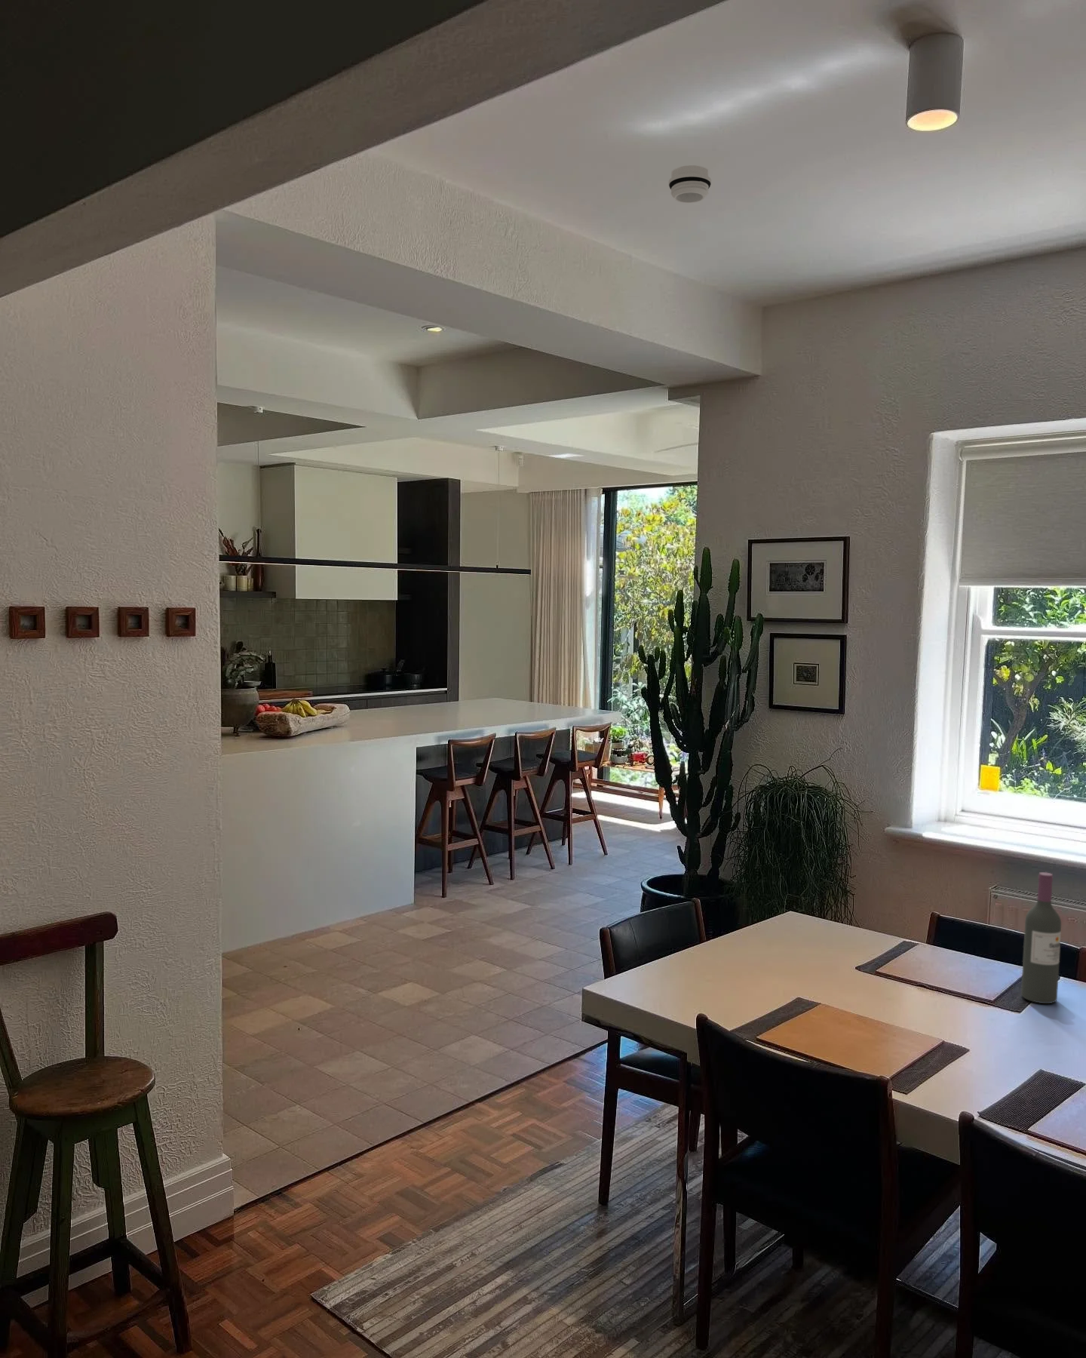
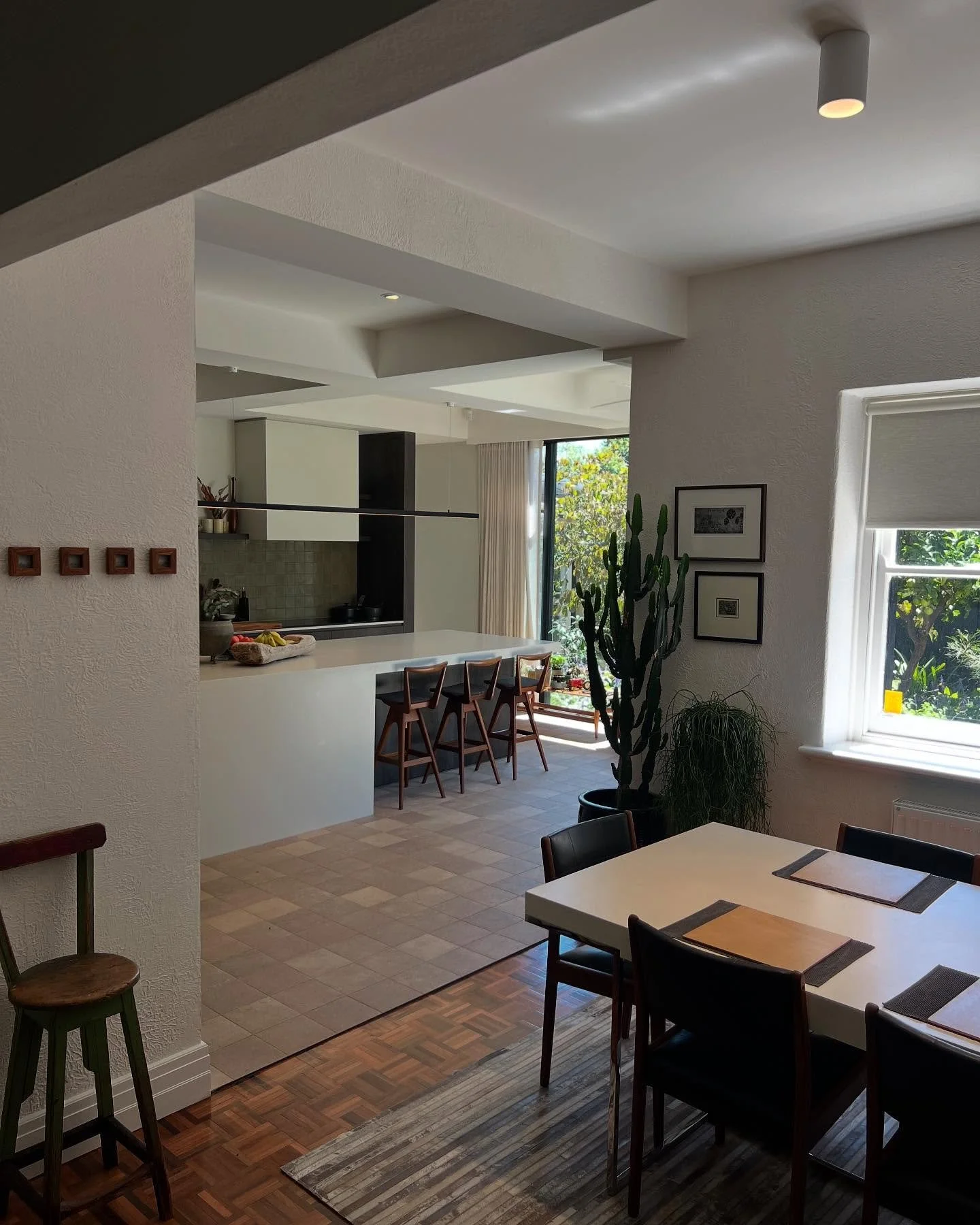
- wine bottle [1021,871,1062,1004]
- smoke detector [668,164,711,204]
